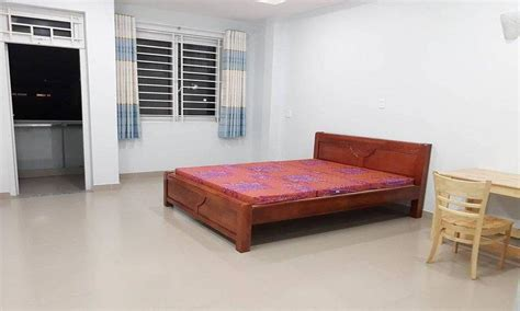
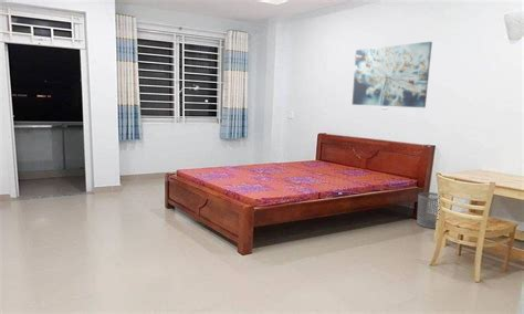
+ wall art [352,41,433,108]
+ waste bin [416,191,439,230]
